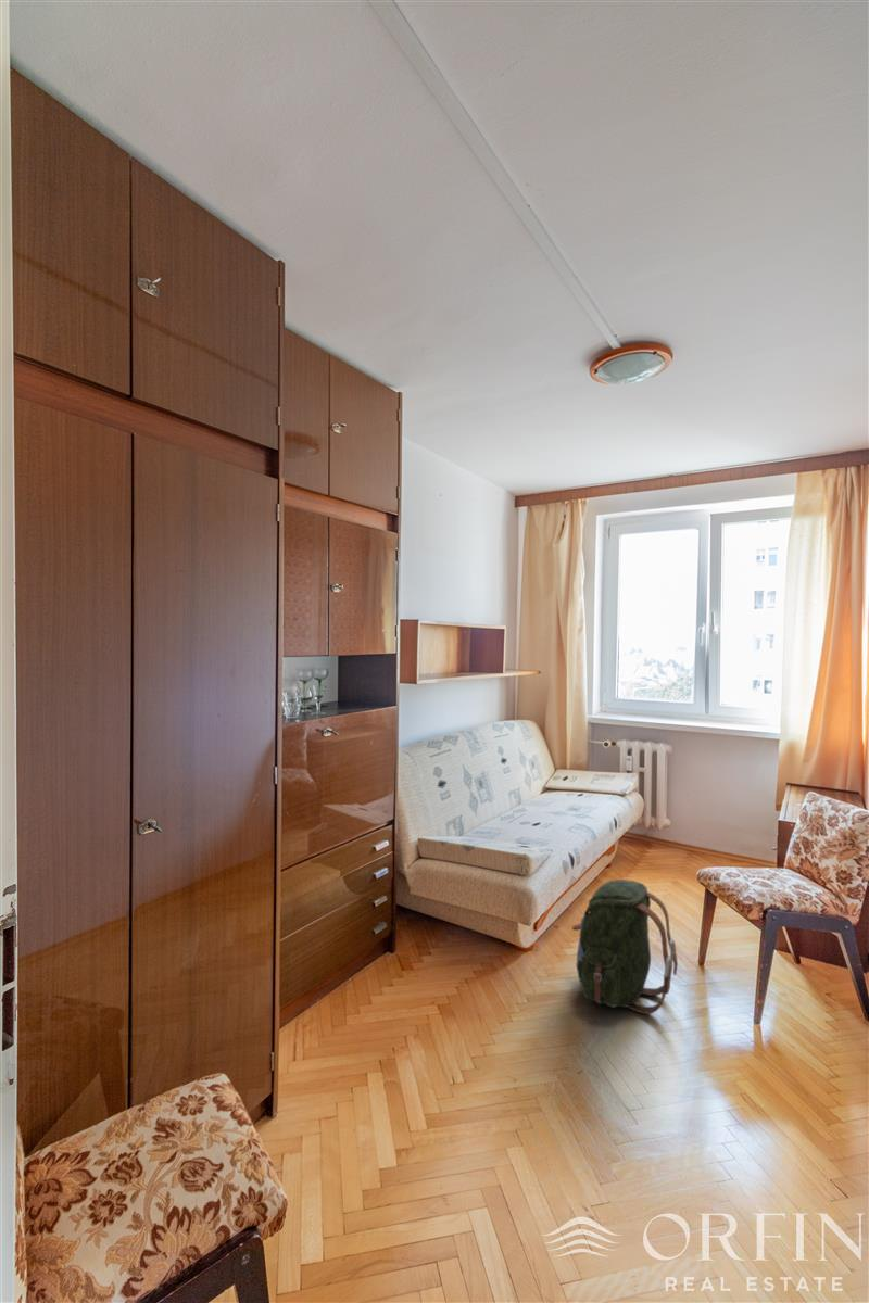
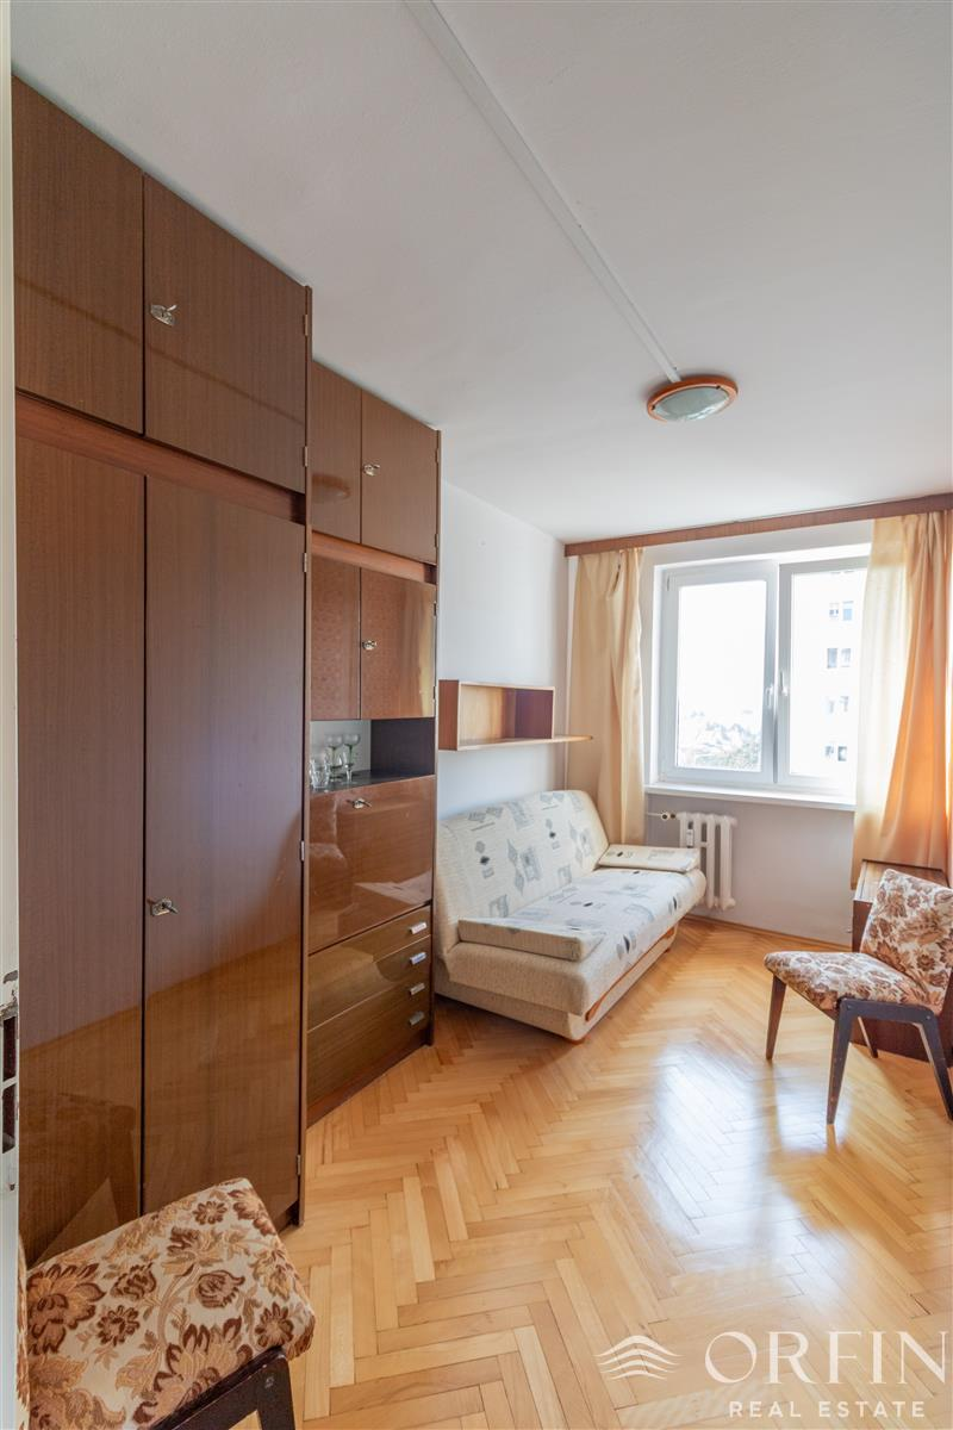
- backpack [571,878,679,1015]
